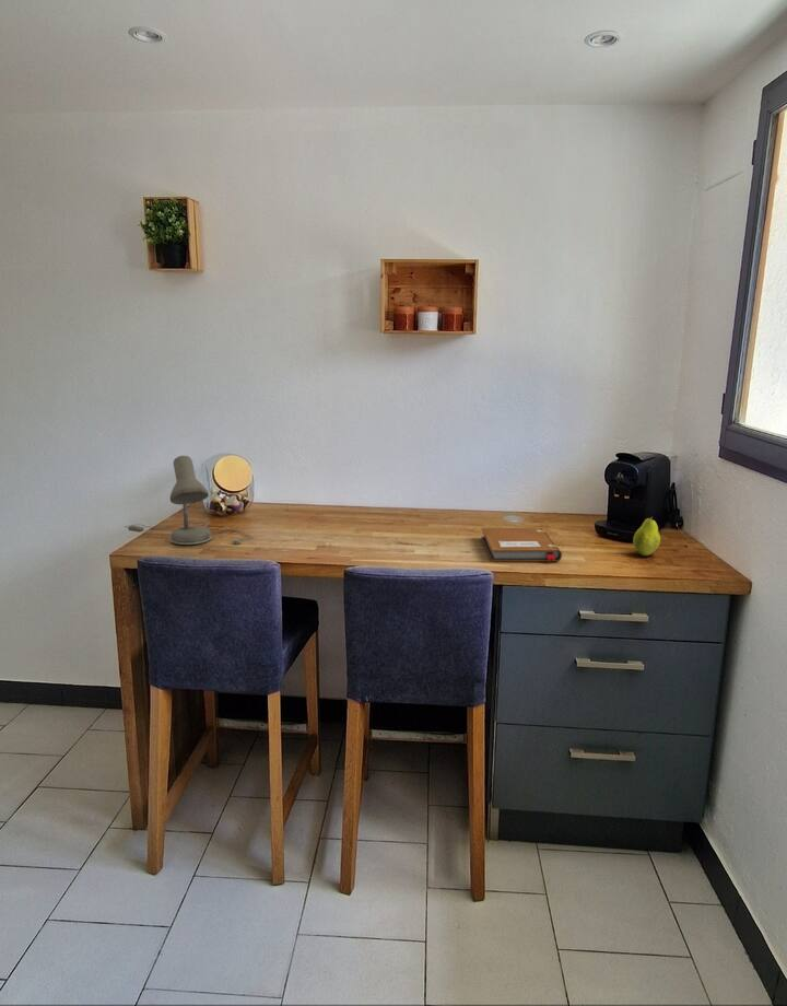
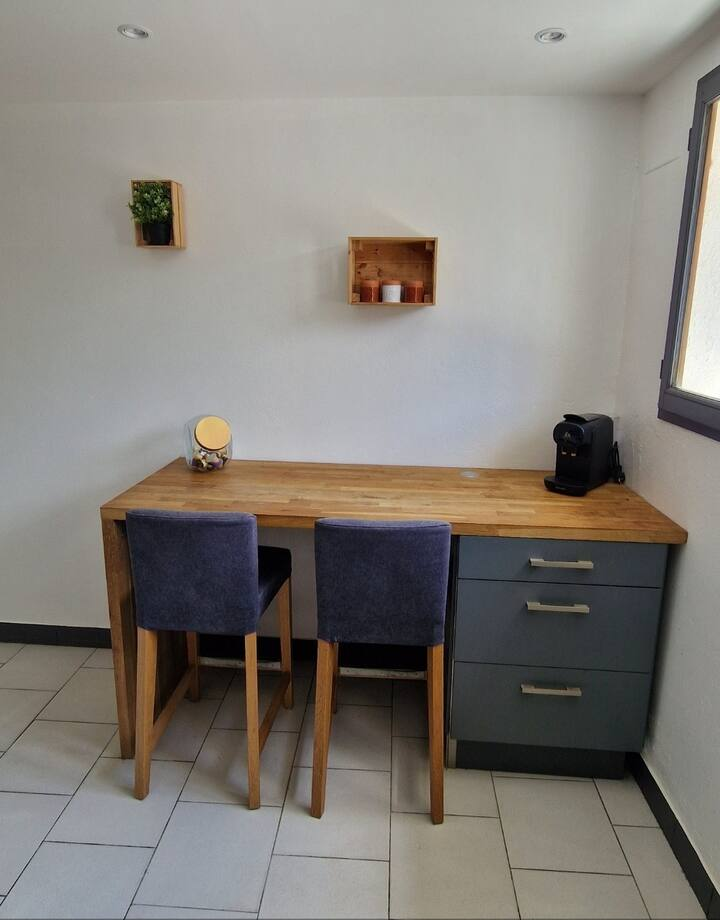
- fruit [632,516,661,557]
- notebook [481,527,563,563]
- desk lamp [124,455,252,546]
